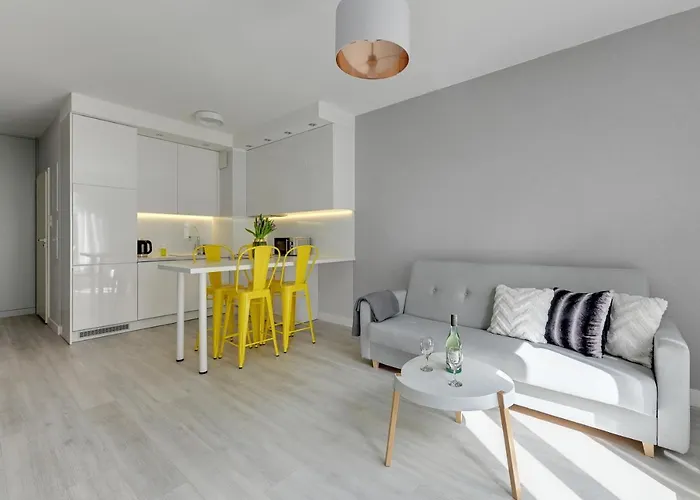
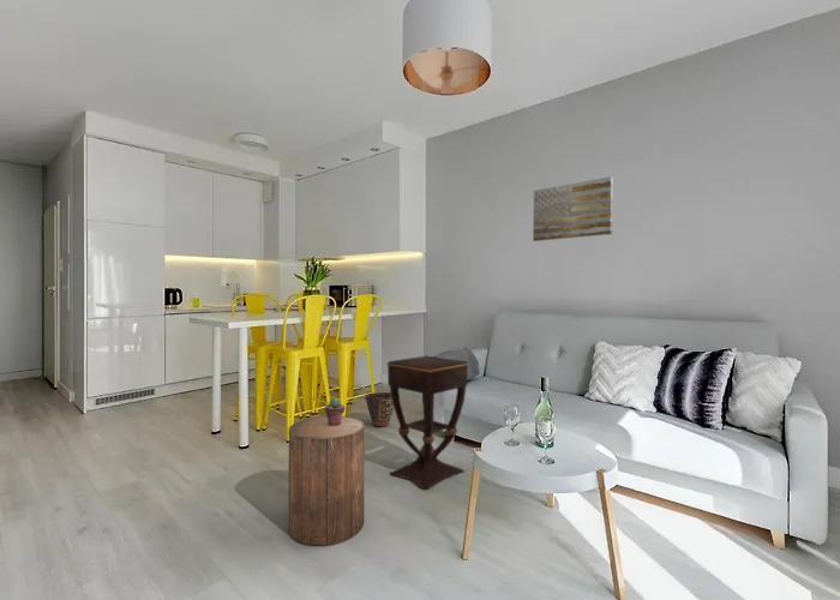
+ potted succulent [324,397,346,426]
+ wall art [532,175,614,242]
+ side table [385,355,470,490]
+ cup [364,391,395,428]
+ stool [288,415,366,547]
